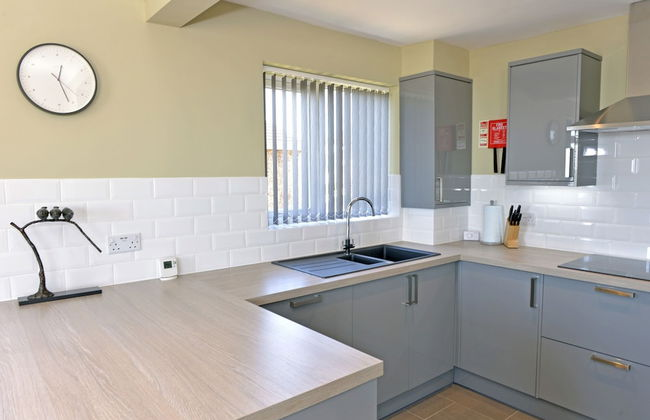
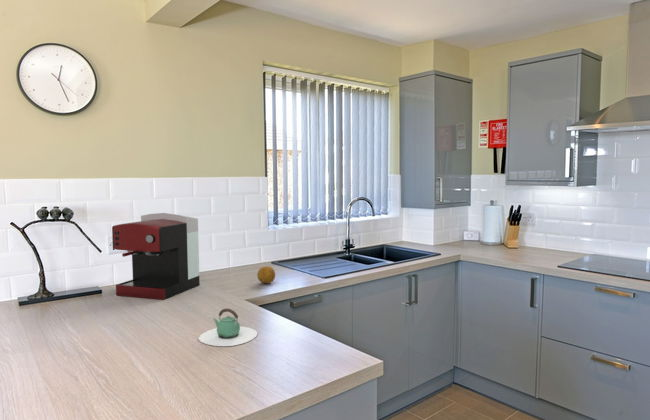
+ fruit [256,265,276,284]
+ teapot [198,308,258,347]
+ coffee maker [111,212,201,301]
